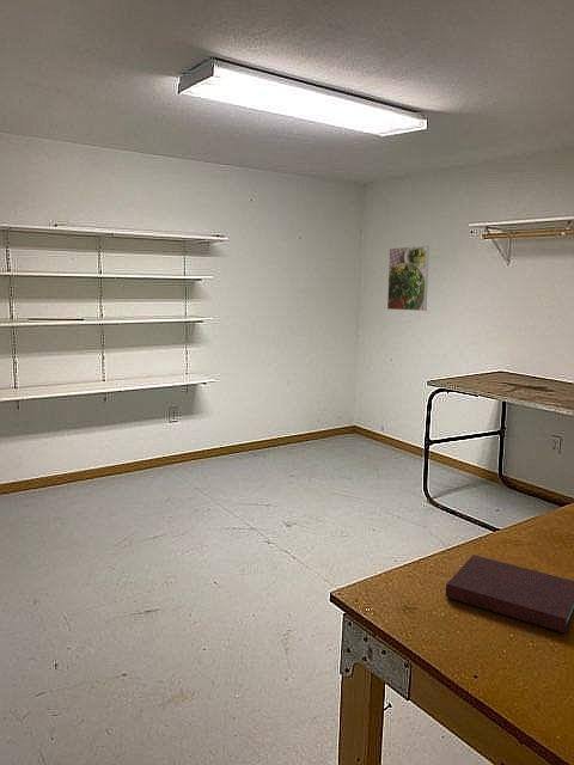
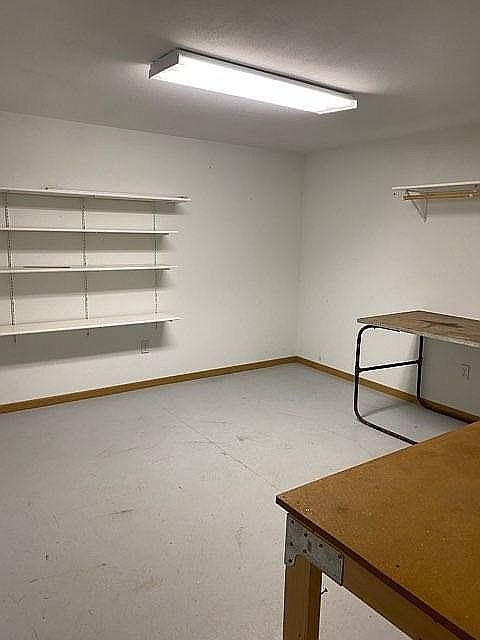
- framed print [386,245,430,312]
- notebook [445,553,574,635]
